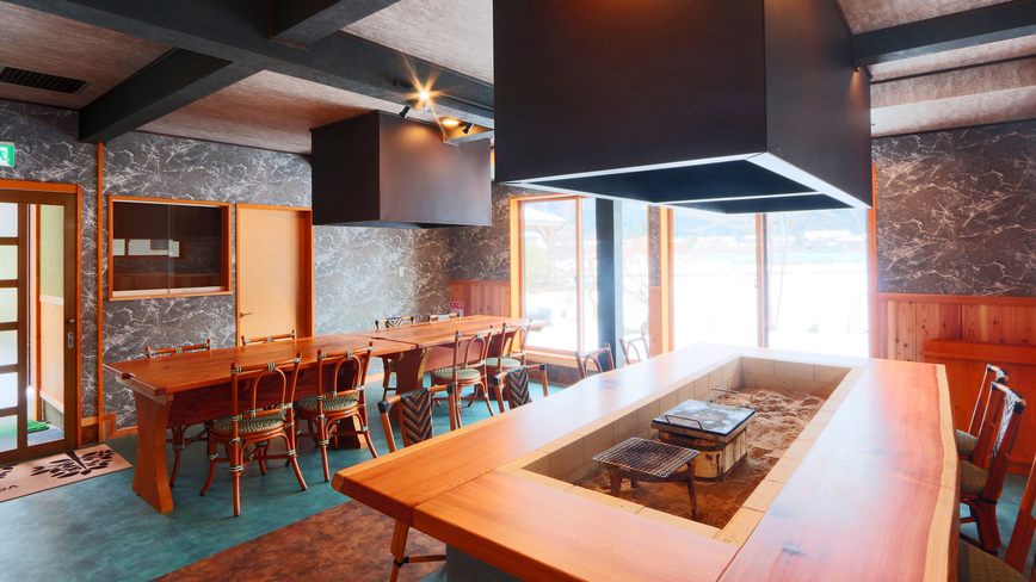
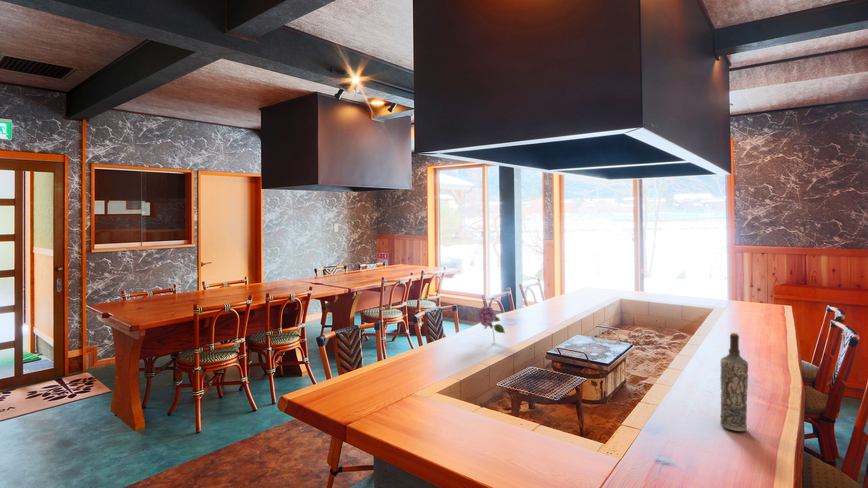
+ flower [477,305,506,344]
+ bottle [719,332,749,432]
